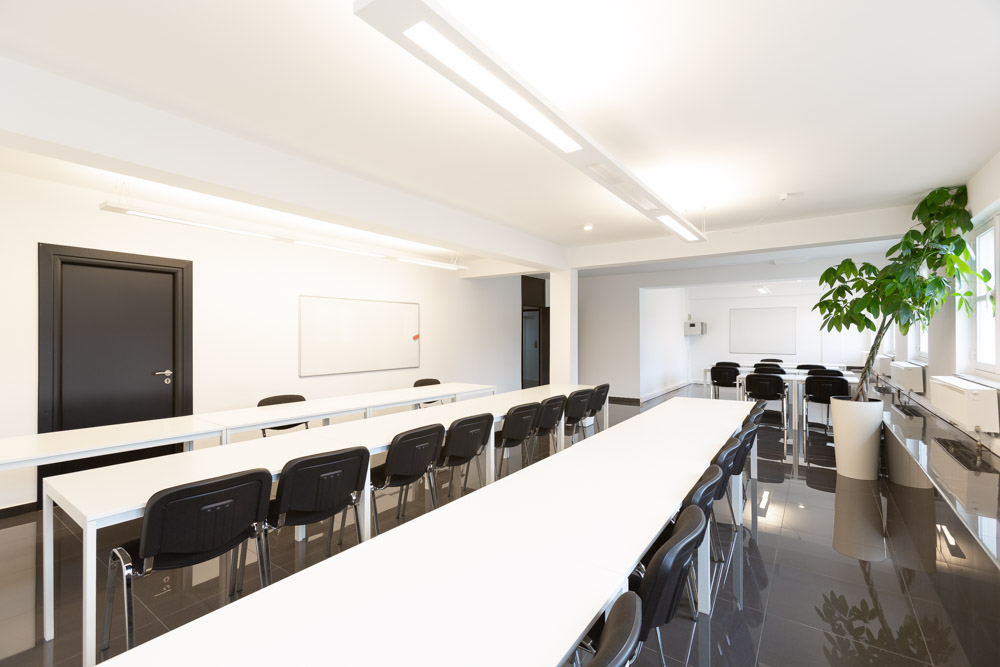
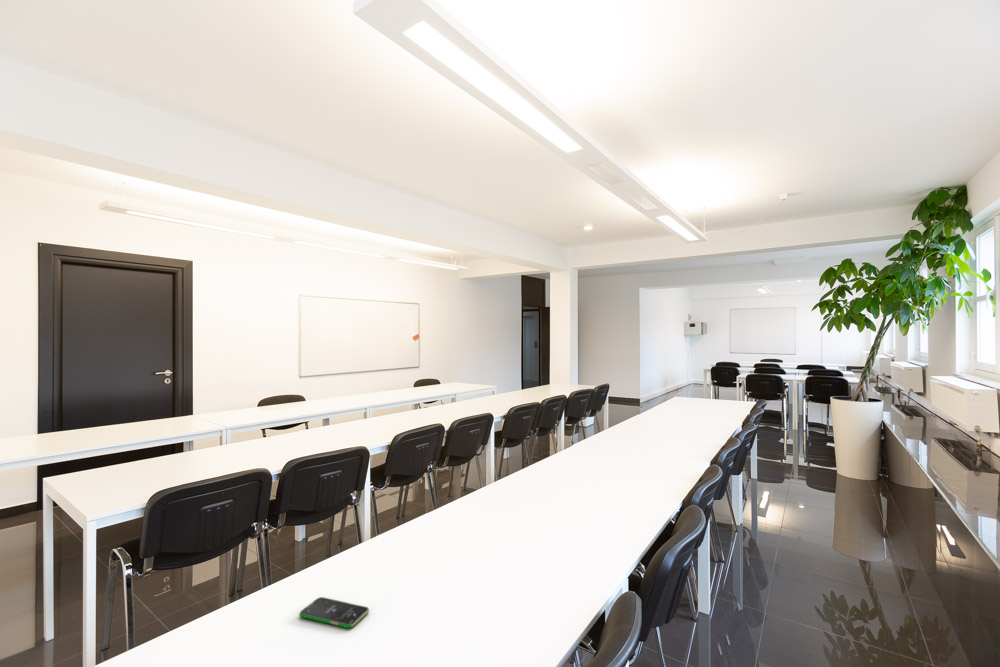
+ smartphone [298,596,370,629]
